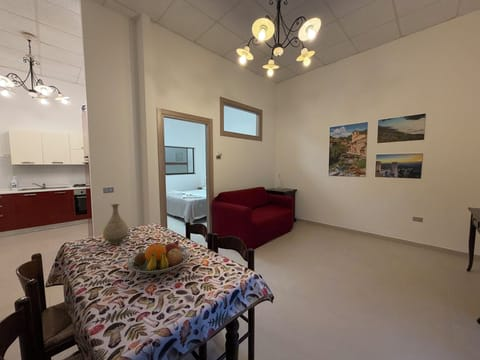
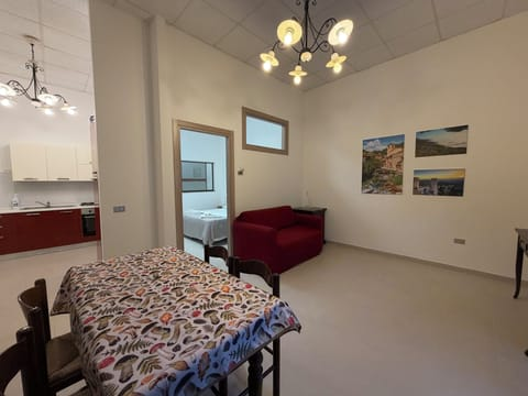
- fruit bowl [126,240,191,275]
- vase [102,203,129,246]
